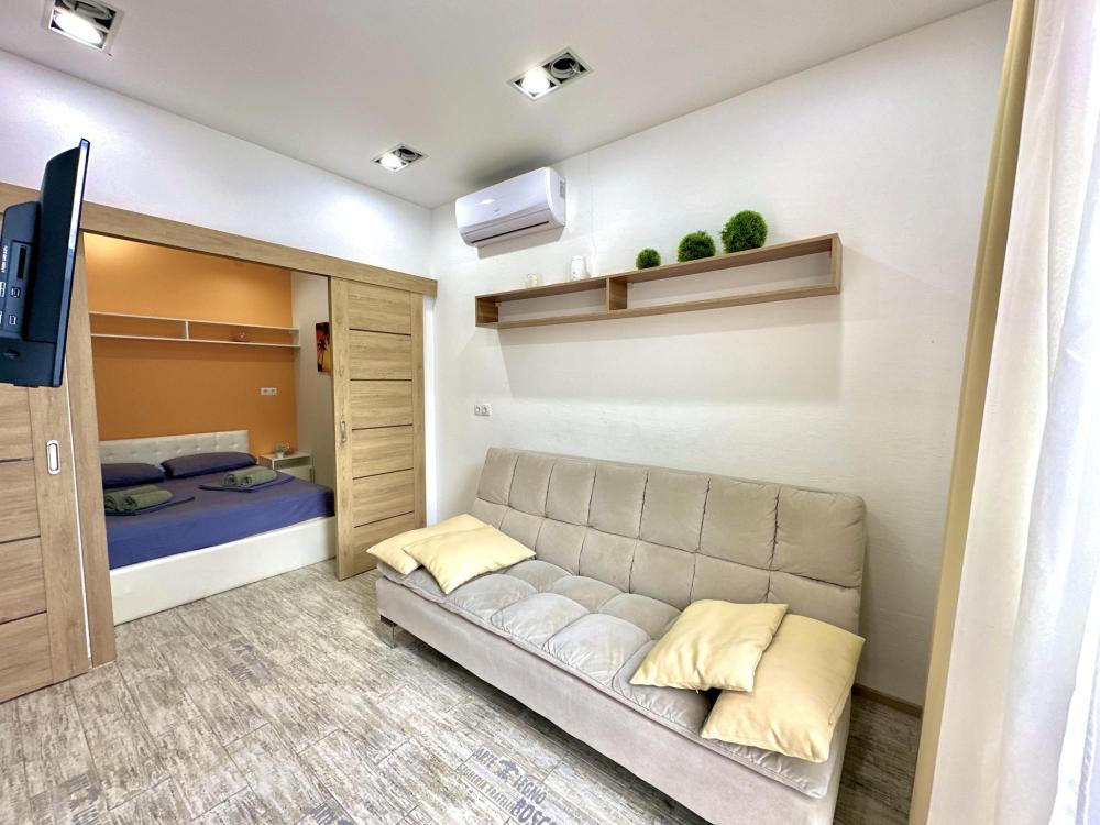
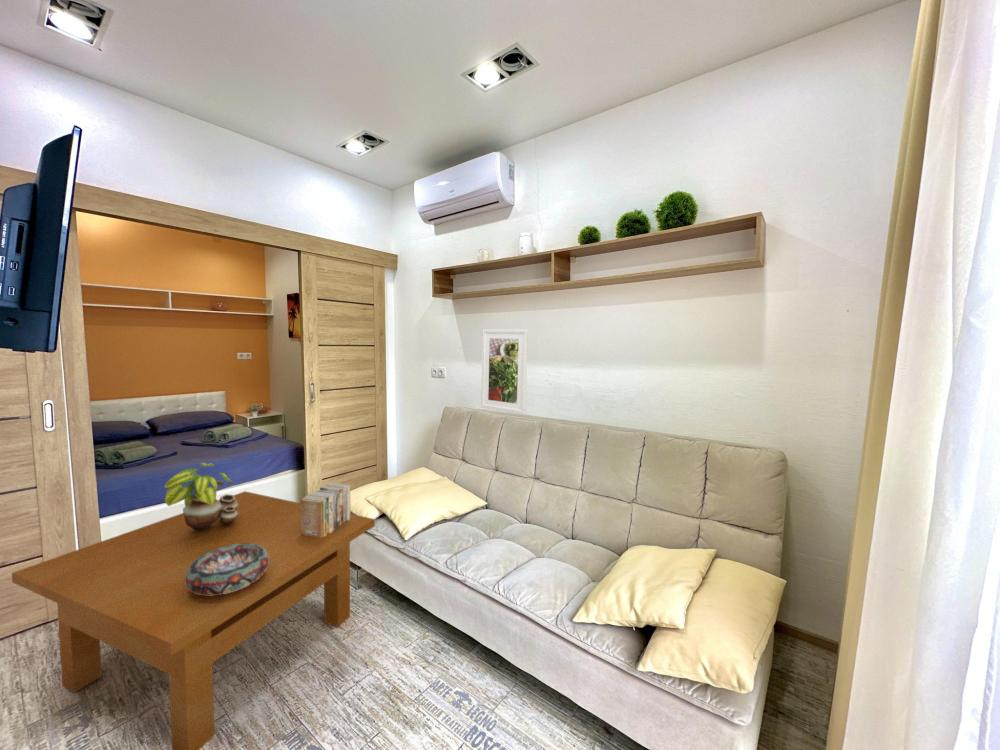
+ table [11,490,376,750]
+ books [299,481,351,538]
+ potted plant [163,462,238,530]
+ decorative bowl [185,544,269,596]
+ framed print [480,328,529,415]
